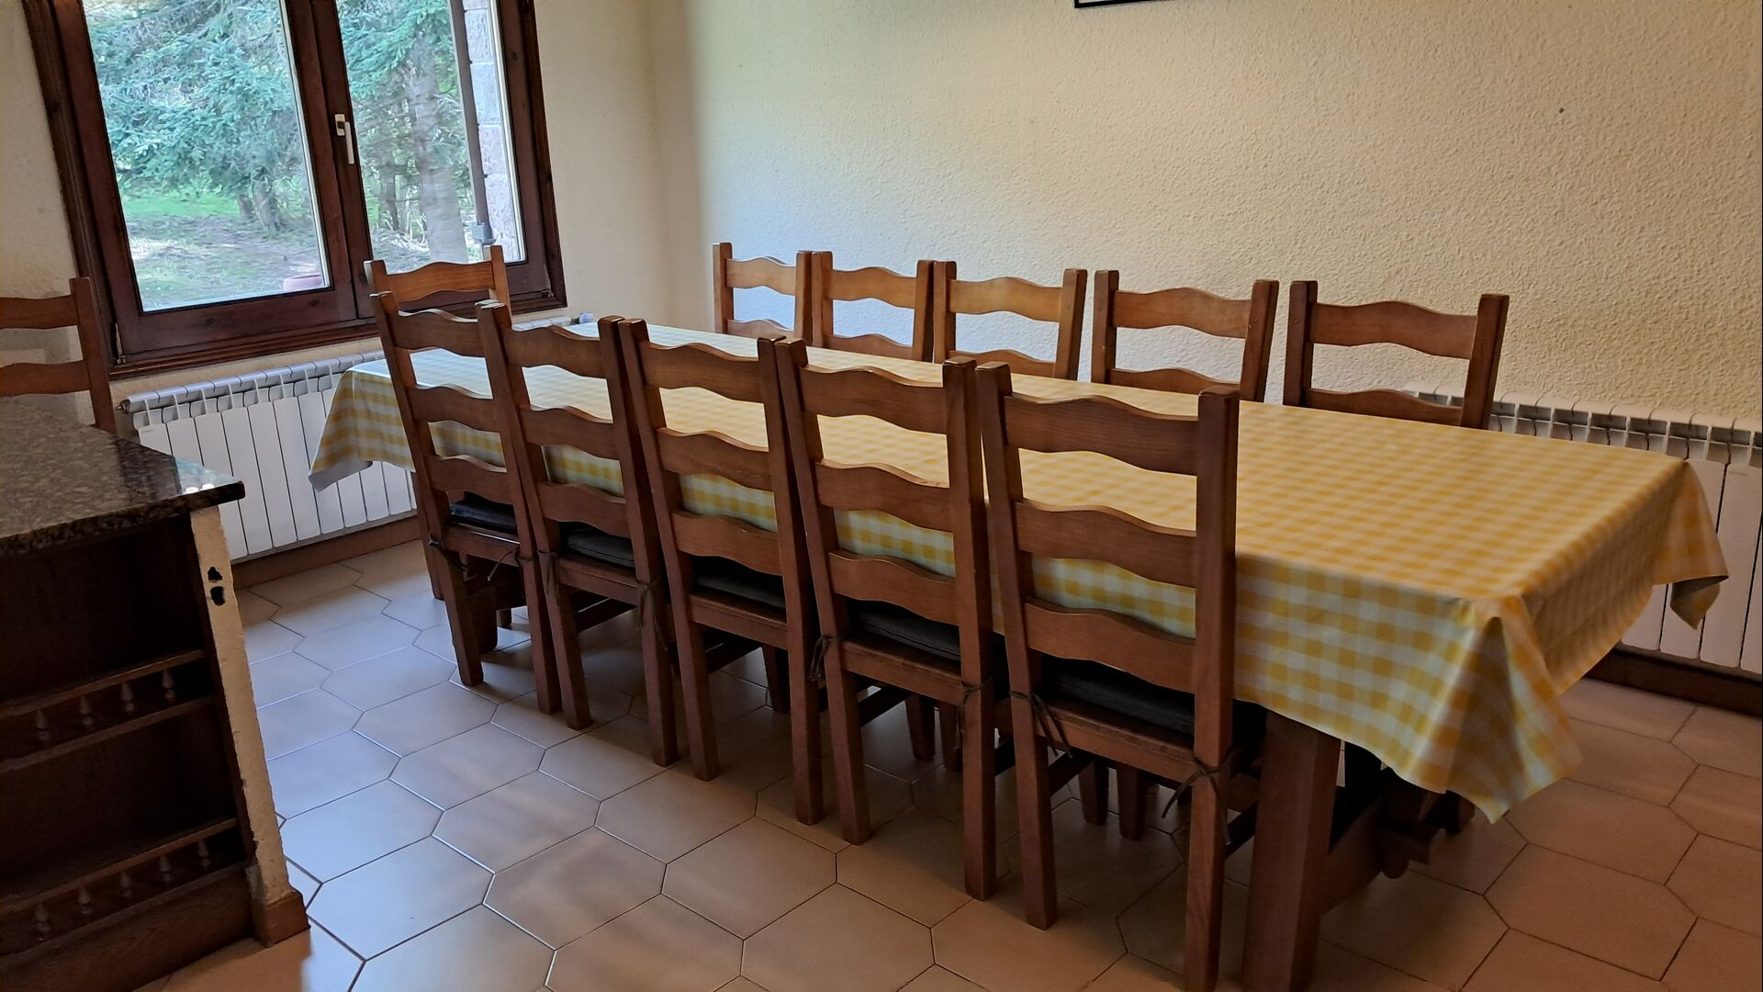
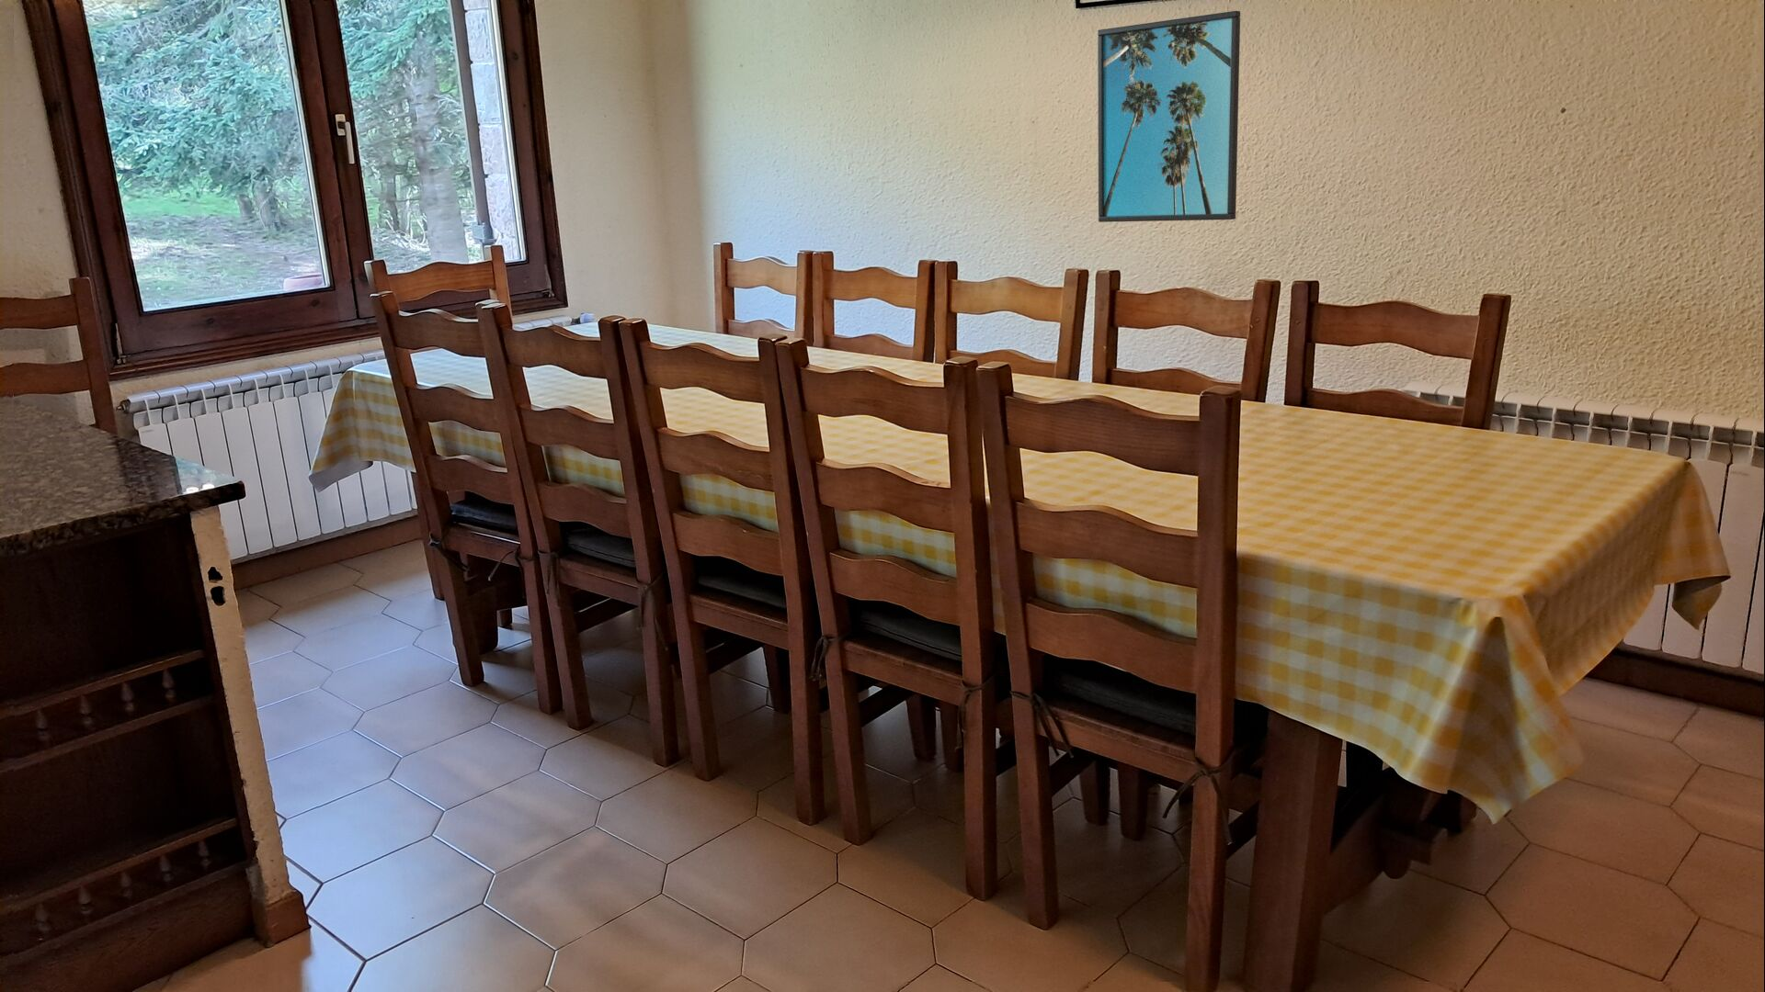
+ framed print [1097,10,1241,223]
